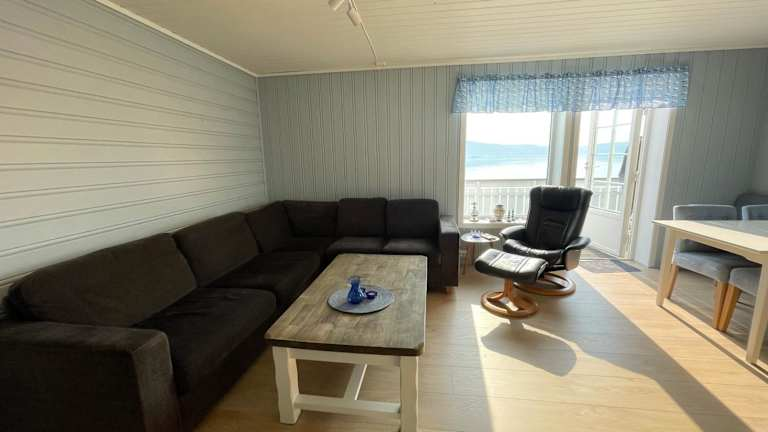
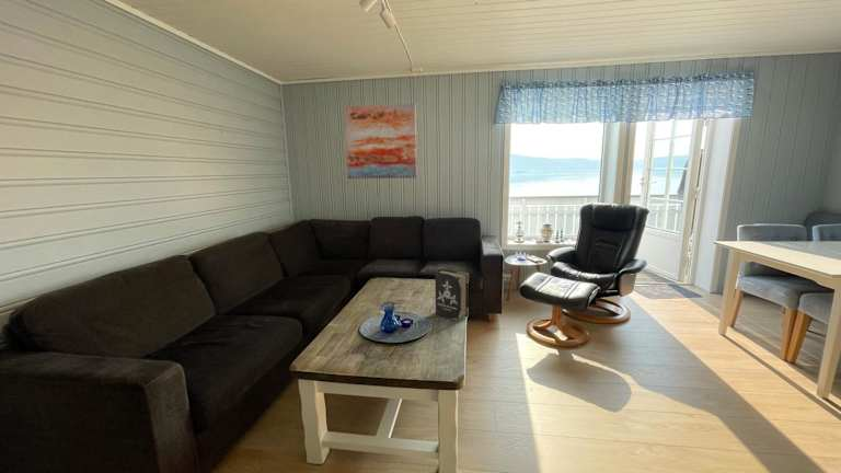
+ wall art [344,103,417,180]
+ book [434,268,470,323]
